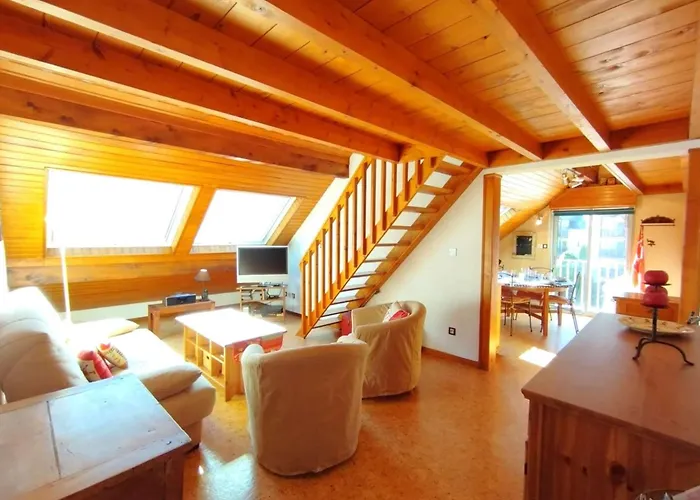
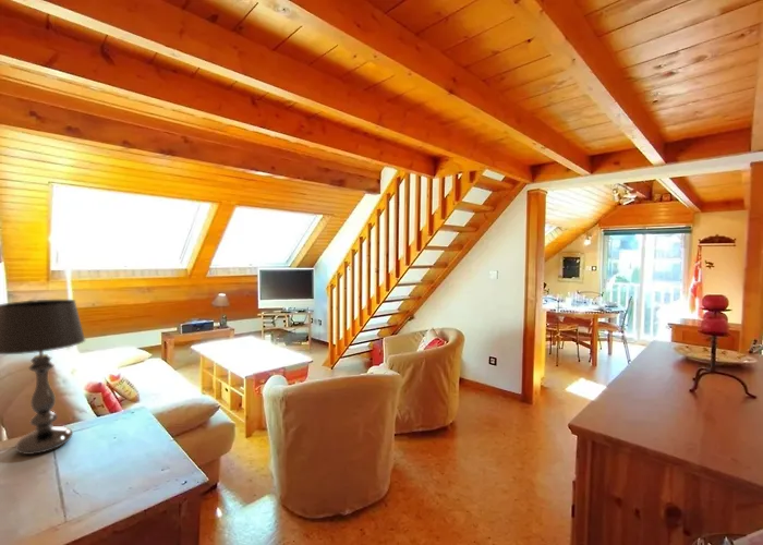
+ table lamp [0,299,86,456]
